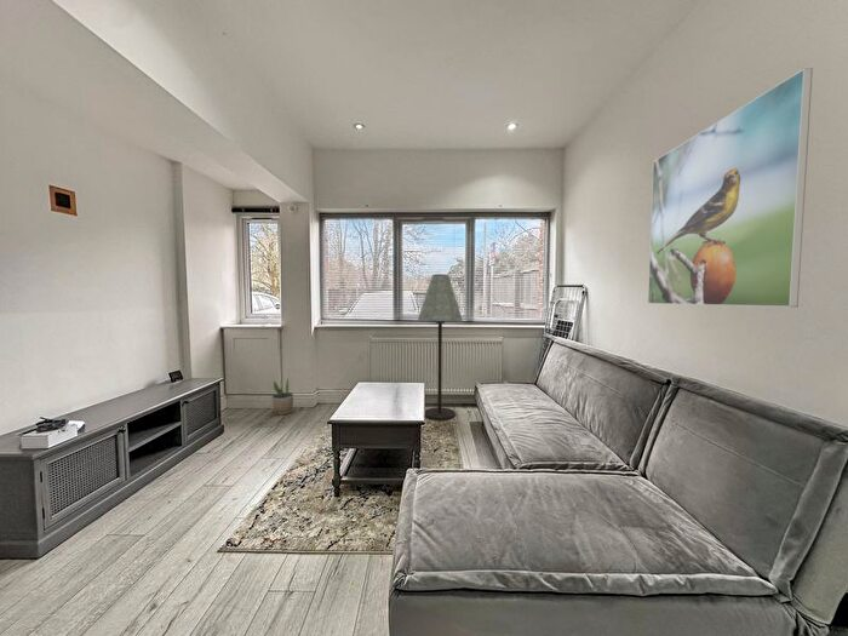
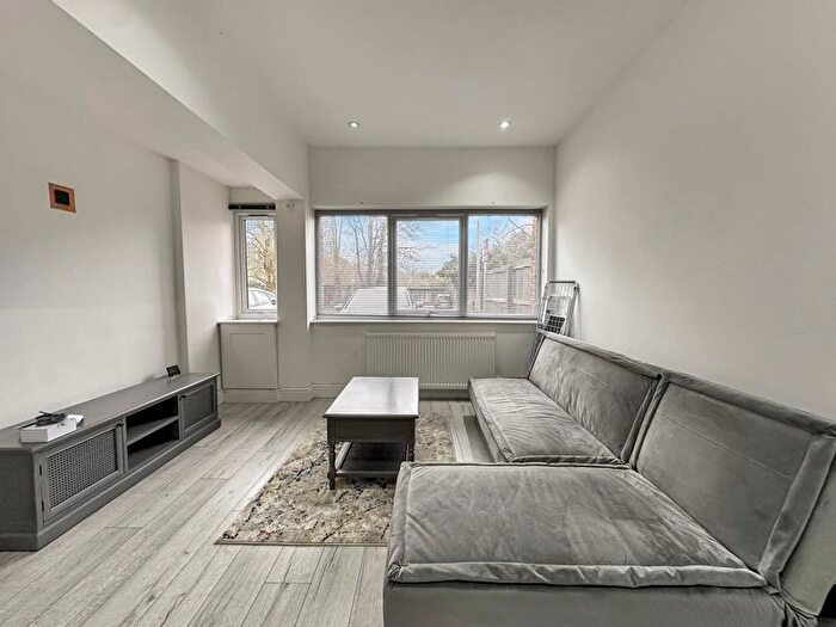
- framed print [647,67,814,309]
- potted plant [271,377,294,416]
- floor lamp [417,273,464,422]
